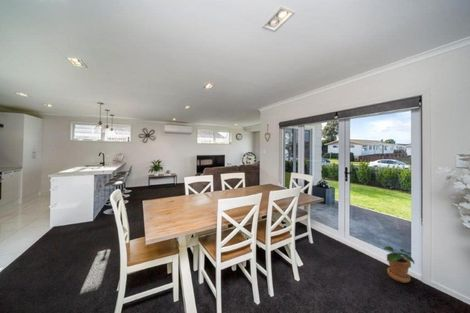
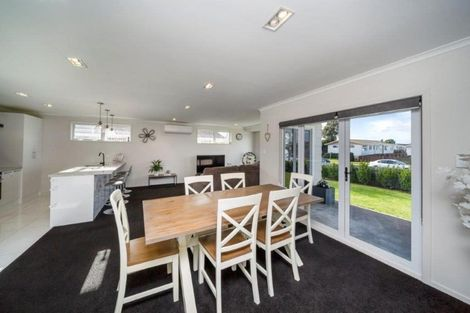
- potted plant [382,245,415,284]
